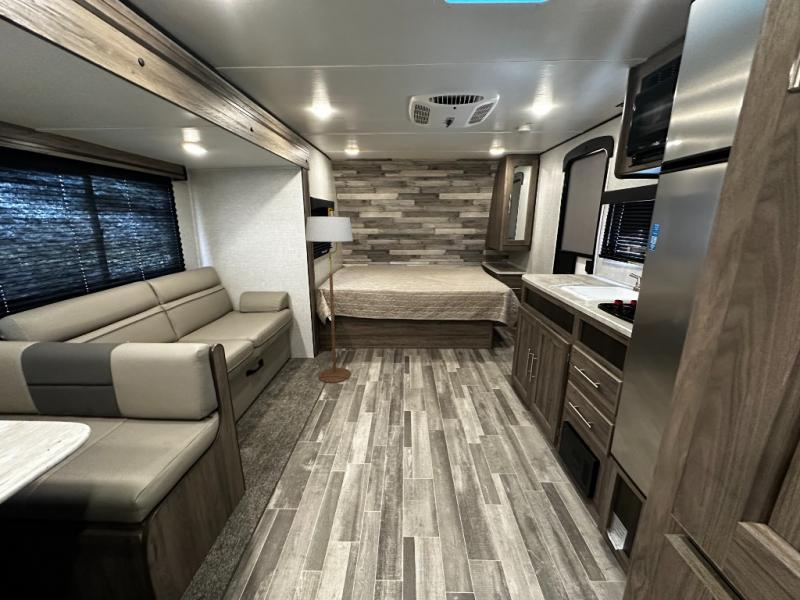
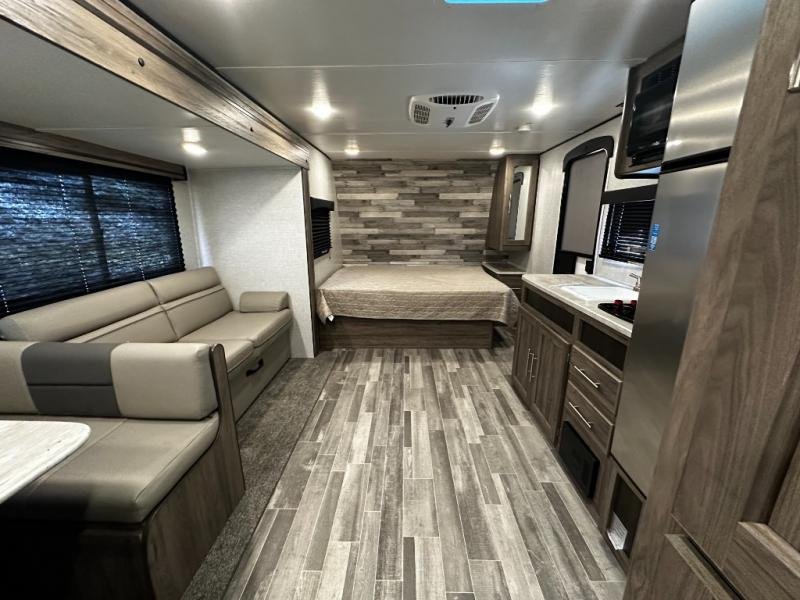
- floor lamp [305,207,354,384]
